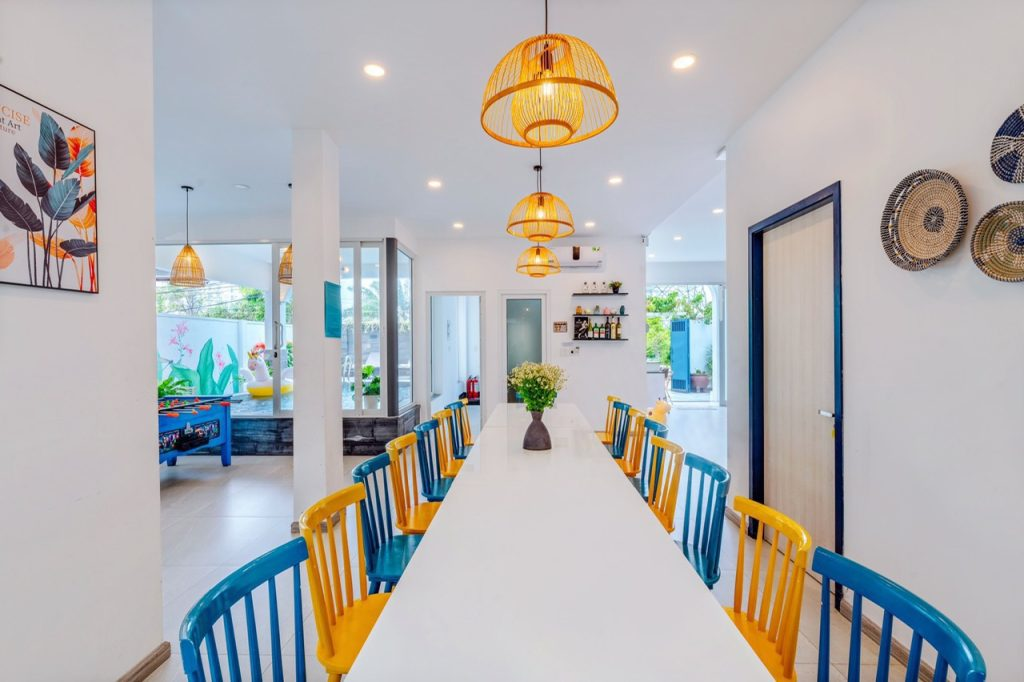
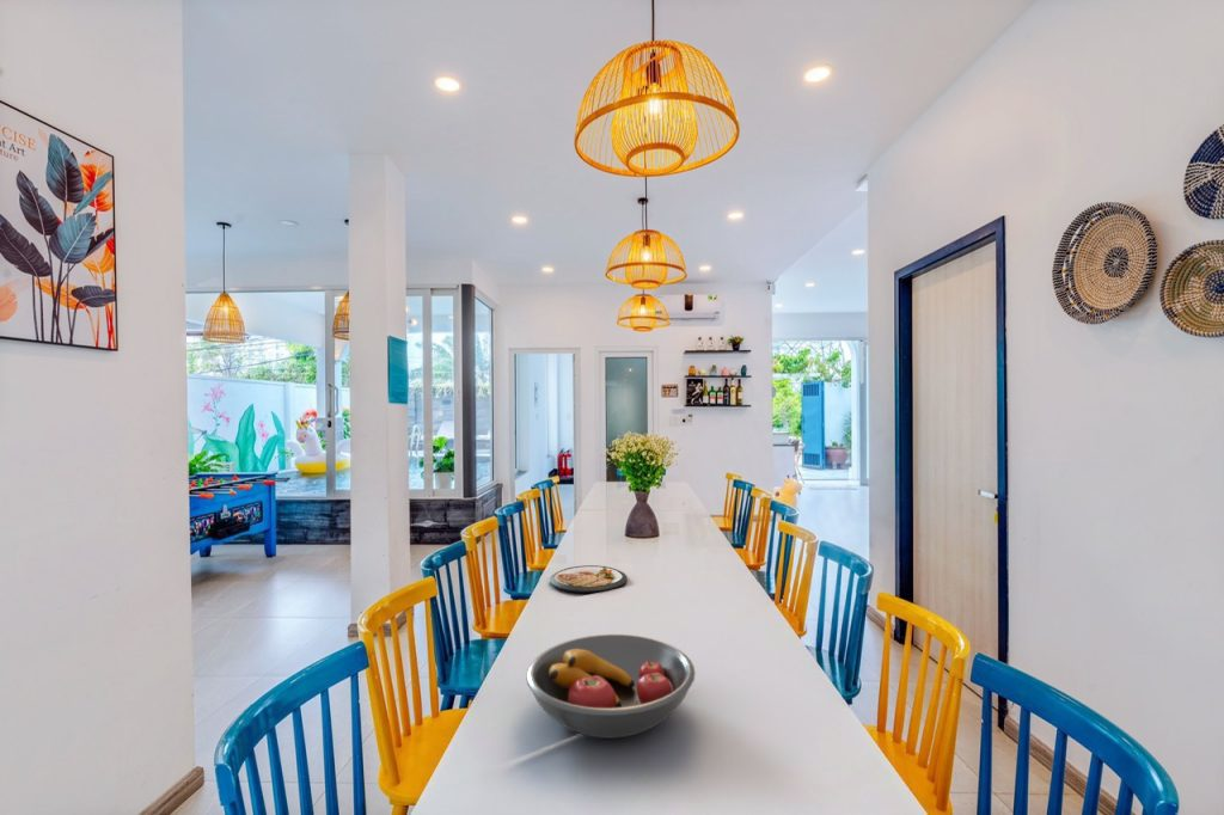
+ dish [549,564,629,594]
+ fruit bowl [525,633,697,740]
